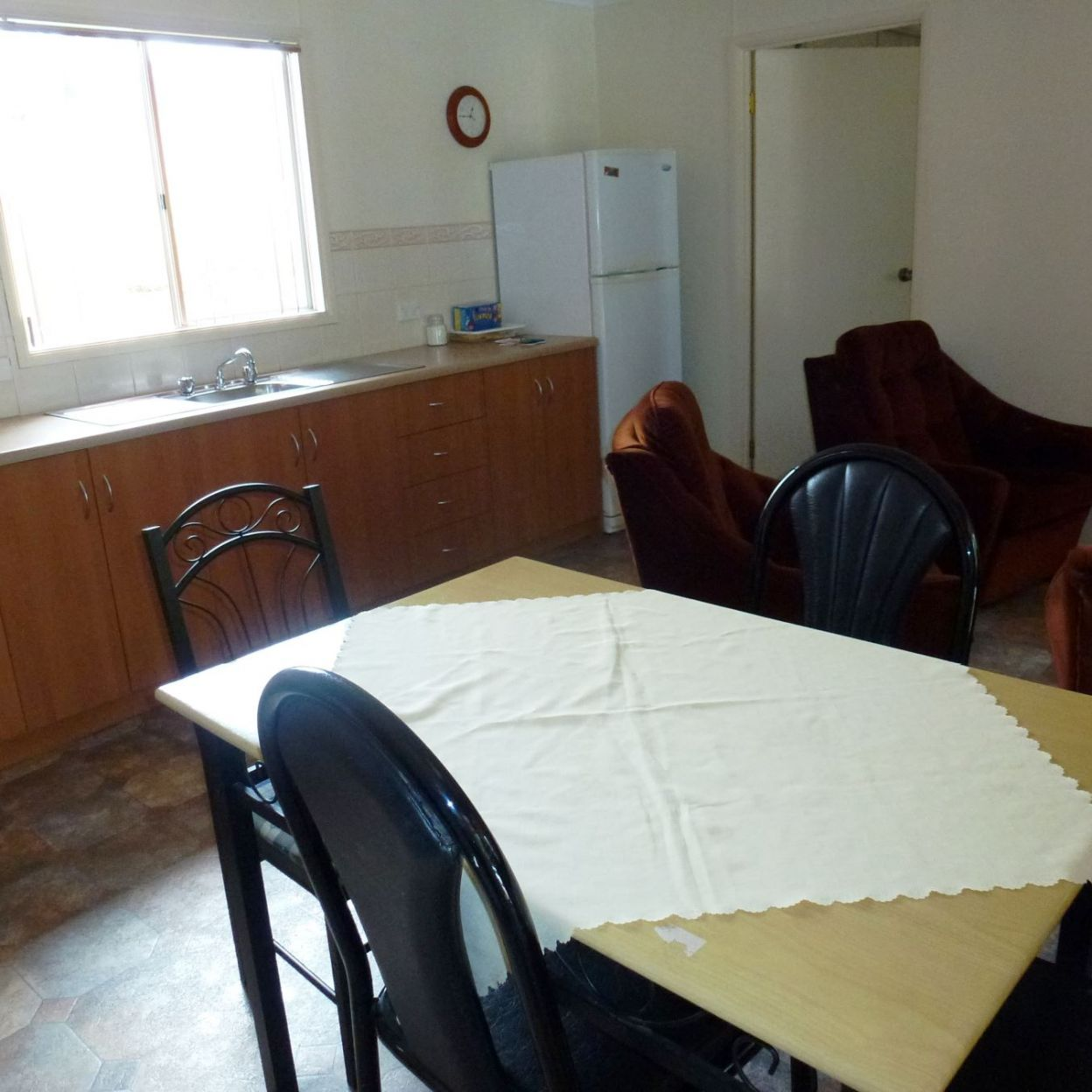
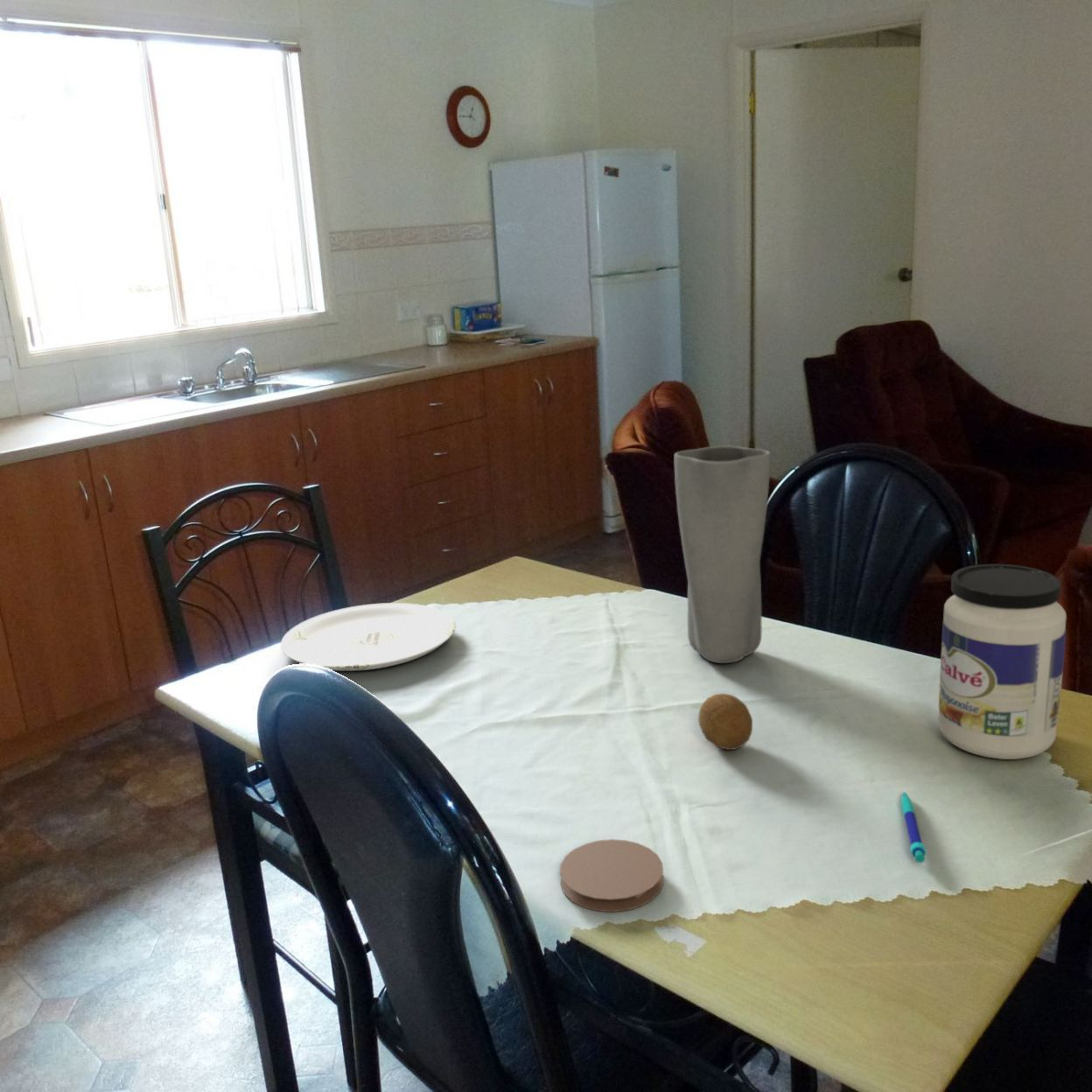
+ vase [674,444,771,664]
+ plate [280,602,457,672]
+ coaster [559,838,664,913]
+ pen [900,791,927,864]
+ jar [937,563,1068,760]
+ fruit [697,692,753,751]
